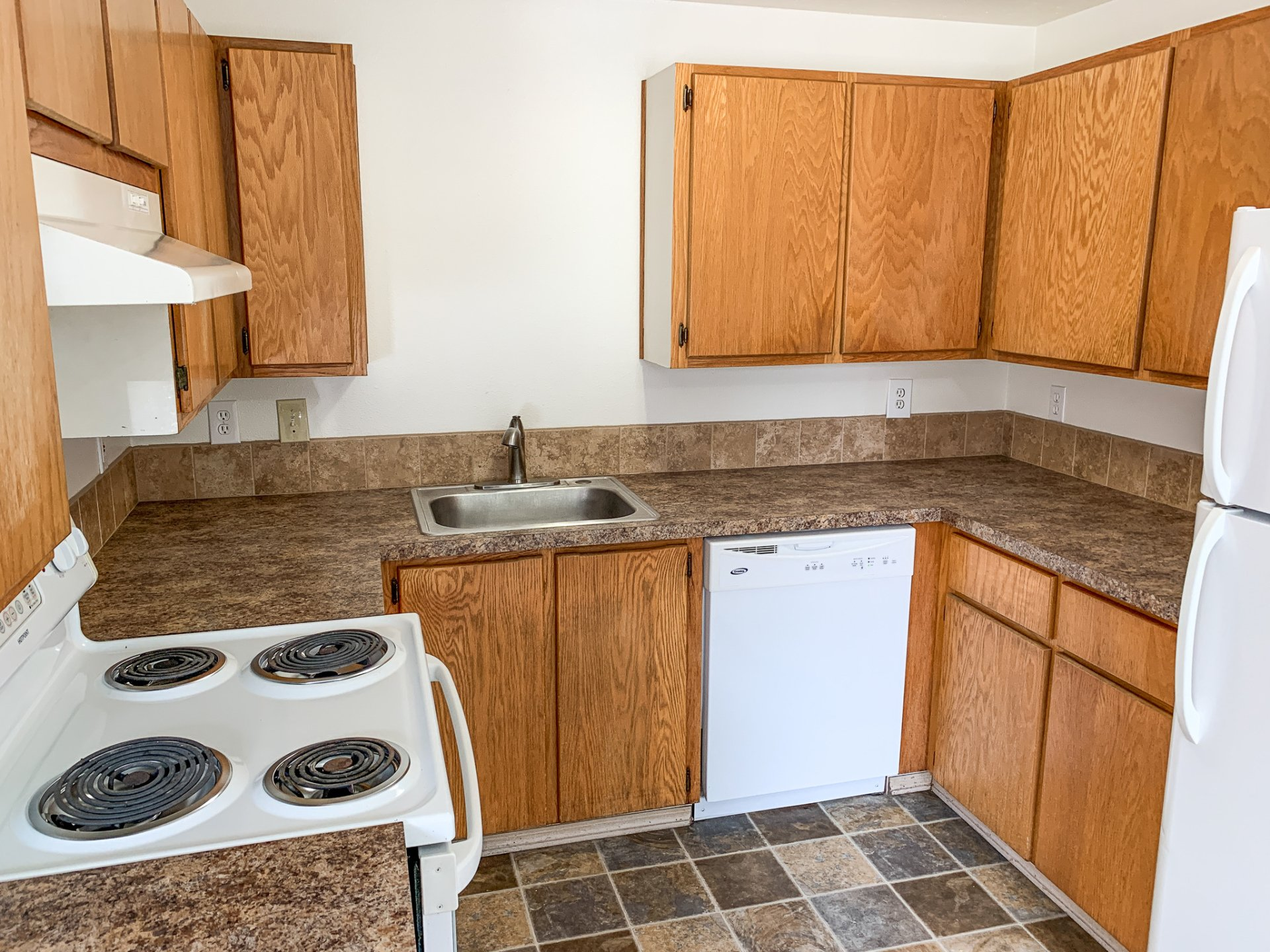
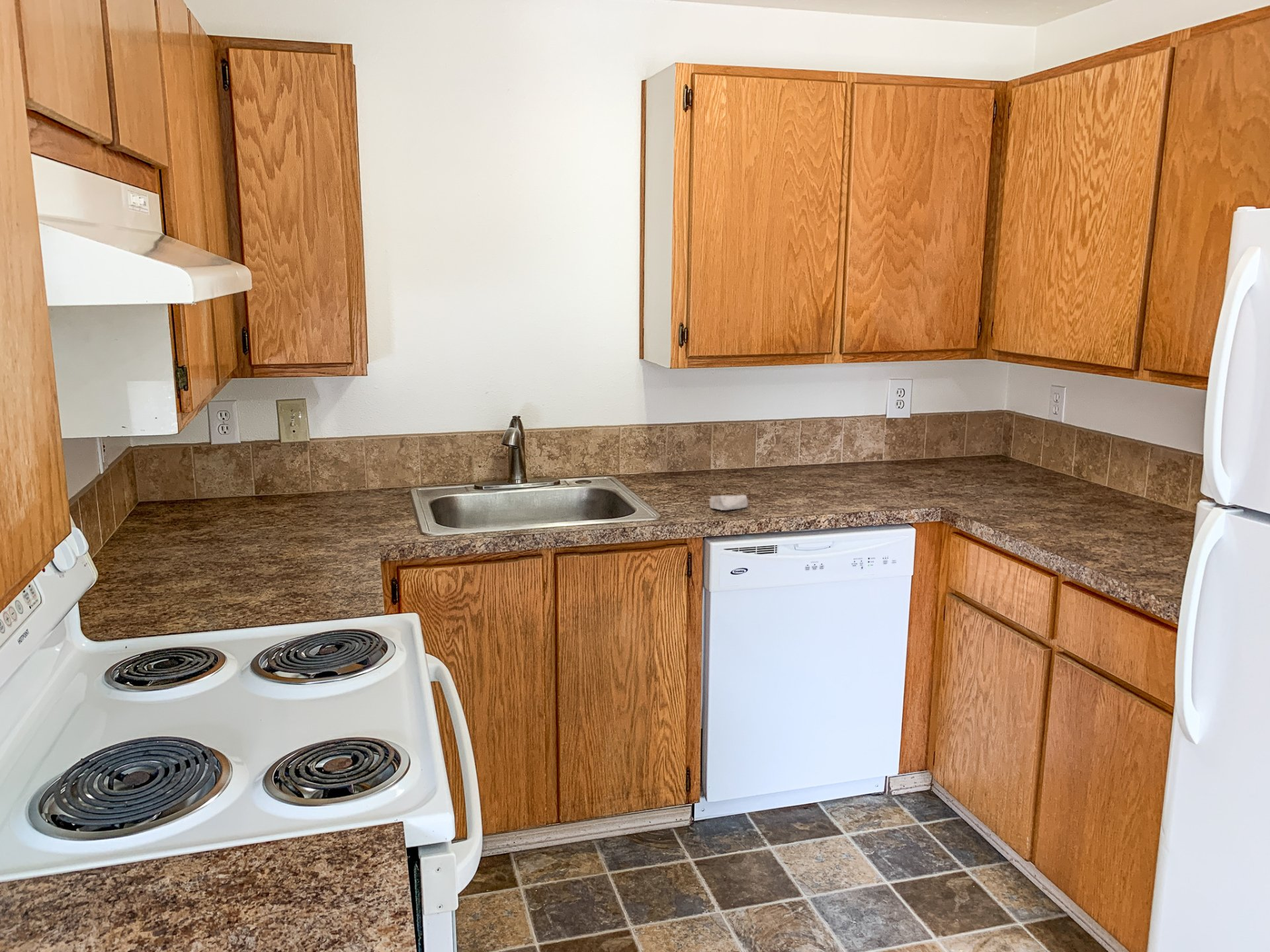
+ soap bar [708,494,749,511]
